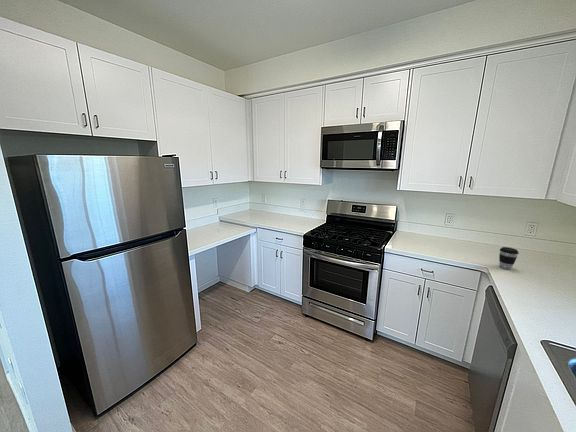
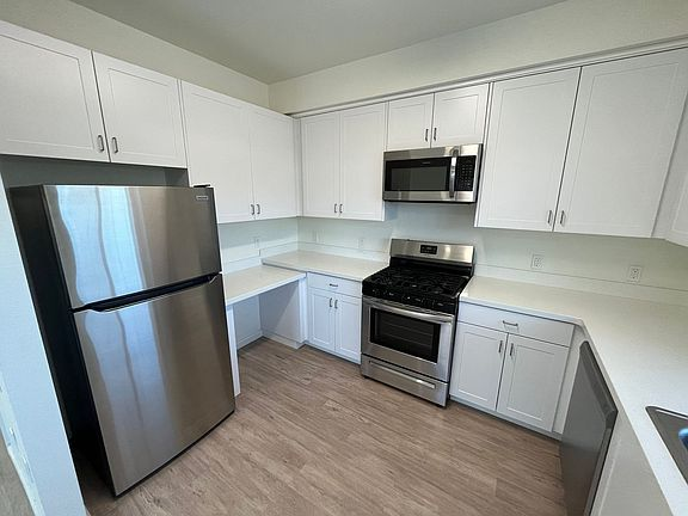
- coffee cup [498,246,520,270]
